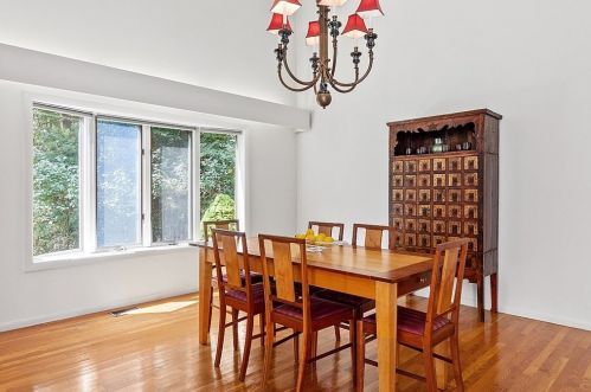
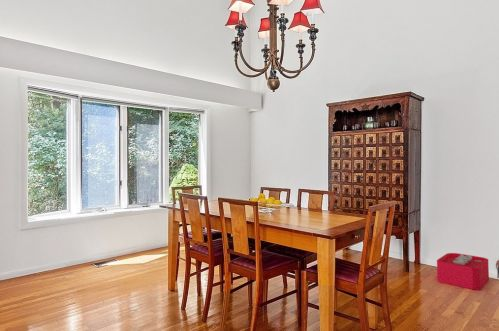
+ storage bin [436,252,499,291]
